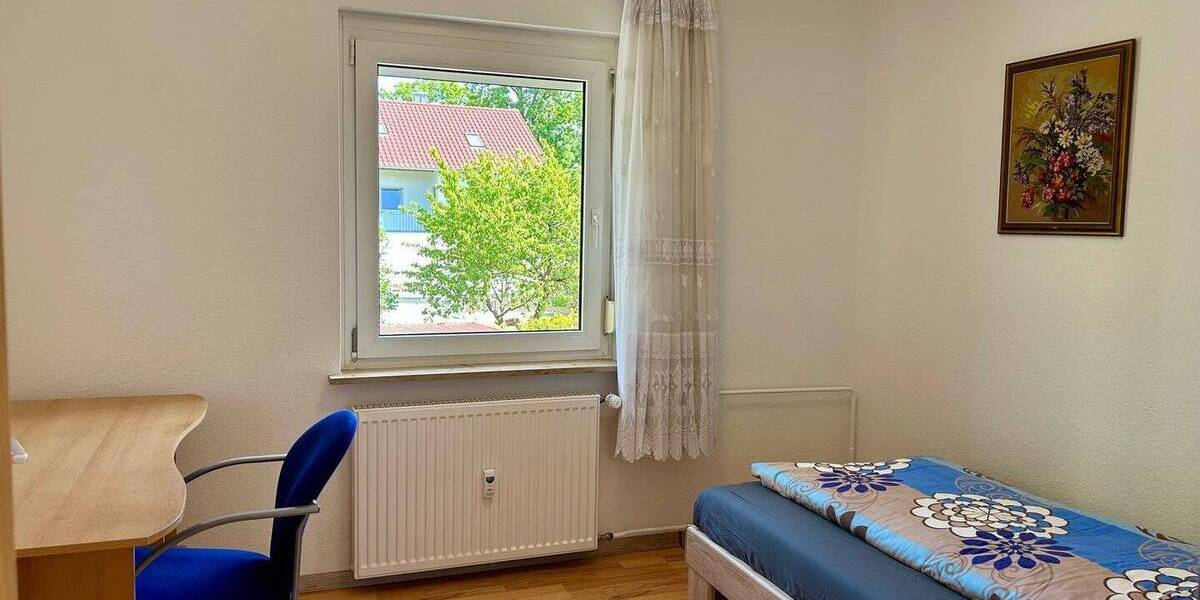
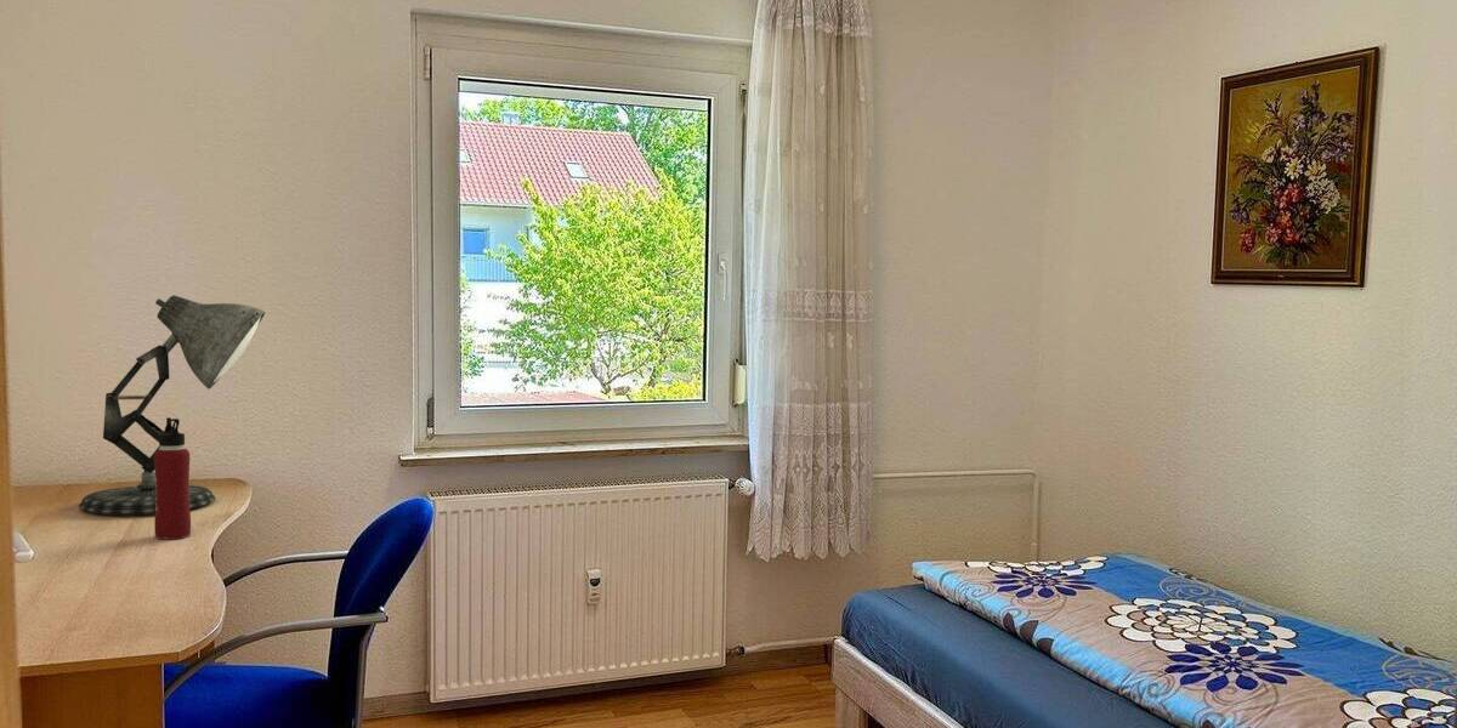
+ water bottle [153,416,192,540]
+ desk lamp [78,294,266,516]
